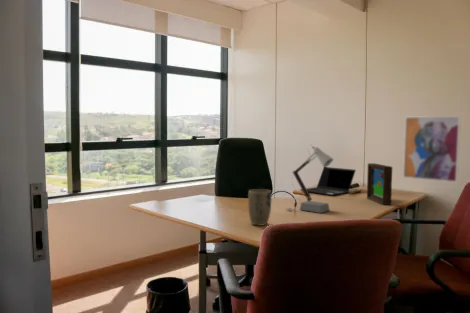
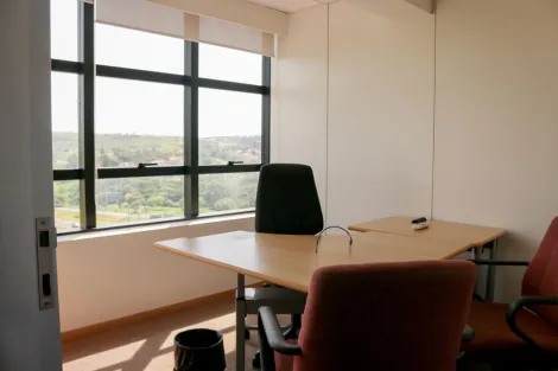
- plant pot [247,188,272,227]
- picture frame [366,162,393,206]
- desk lamp [286,145,334,214]
- wall art [402,115,462,183]
- laptop computer [300,166,357,197]
